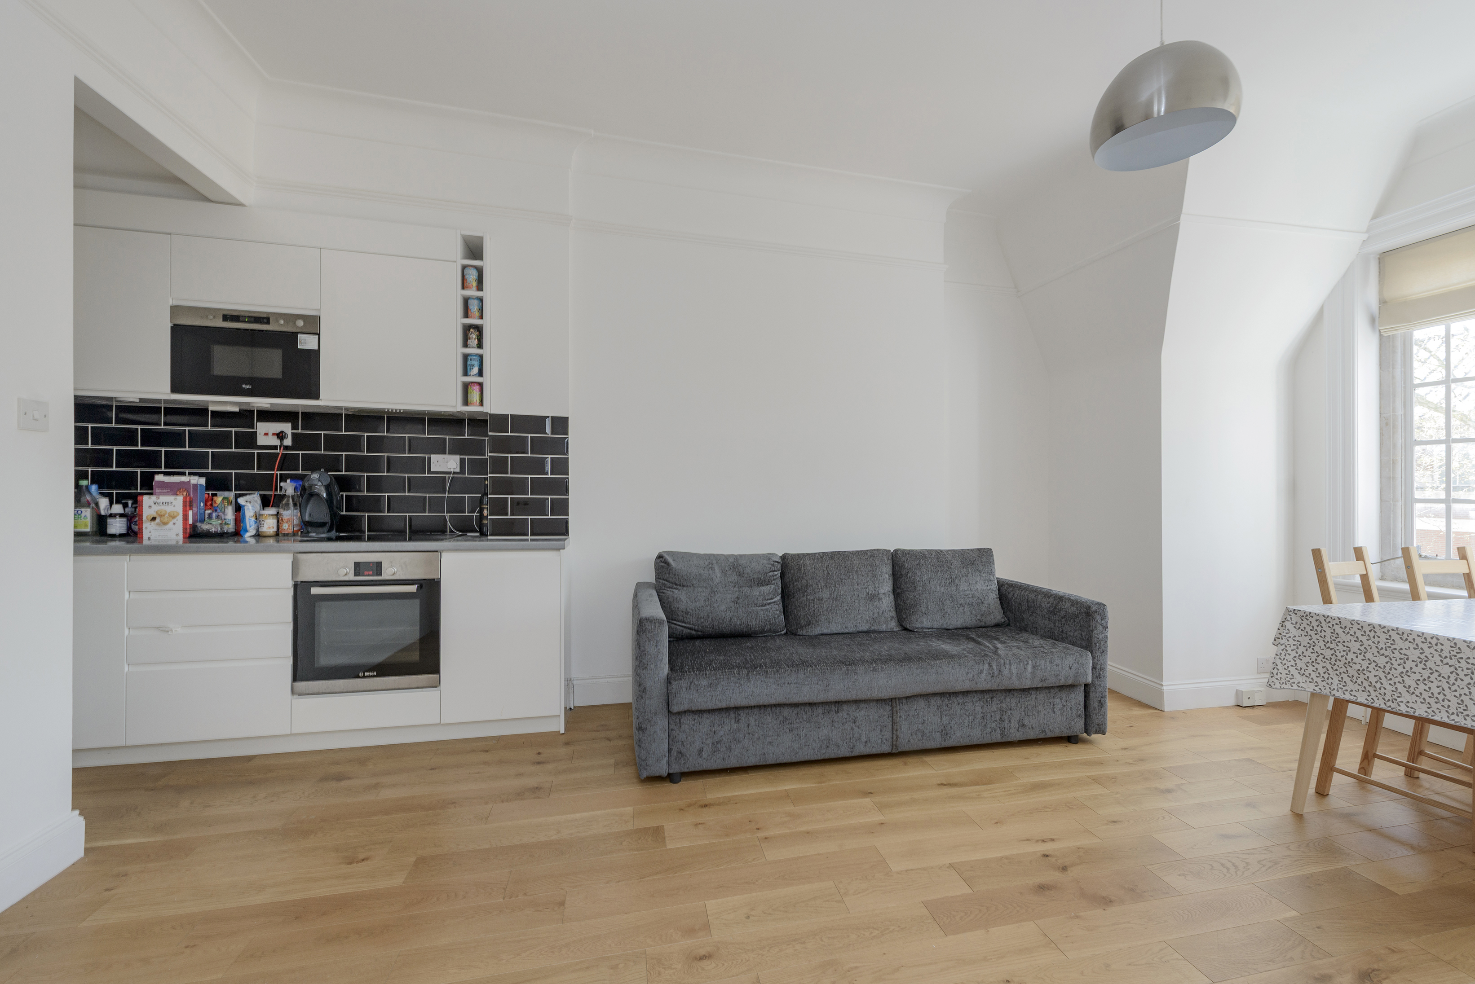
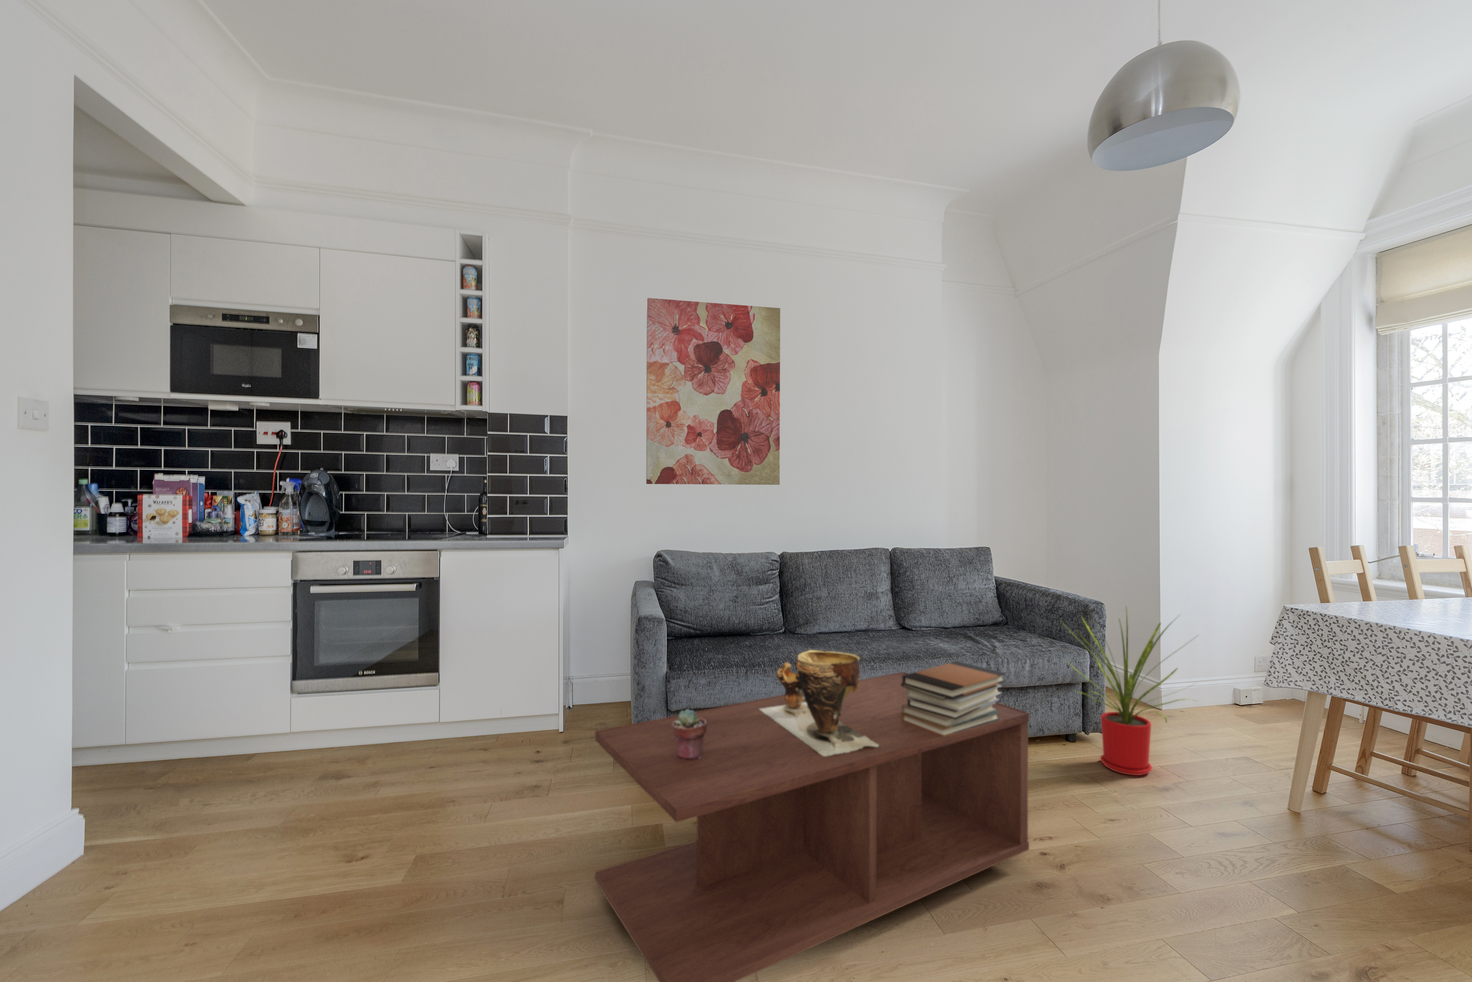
+ clay pot [760,650,879,756]
+ potted succulent [672,709,707,760]
+ coffee table [594,672,1029,982]
+ wall art [646,297,780,486]
+ house plant [1060,605,1200,776]
+ book stack [901,661,1007,736]
